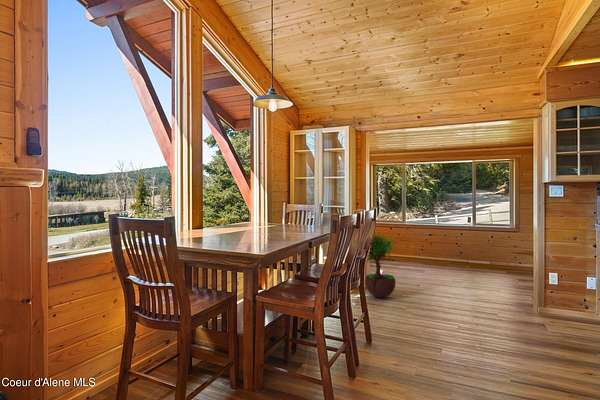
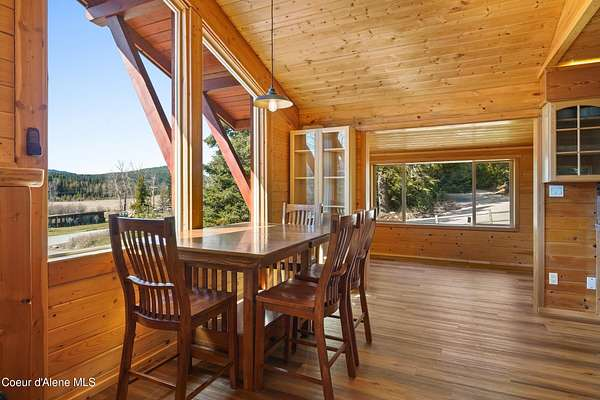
- potted tree [364,232,399,298]
